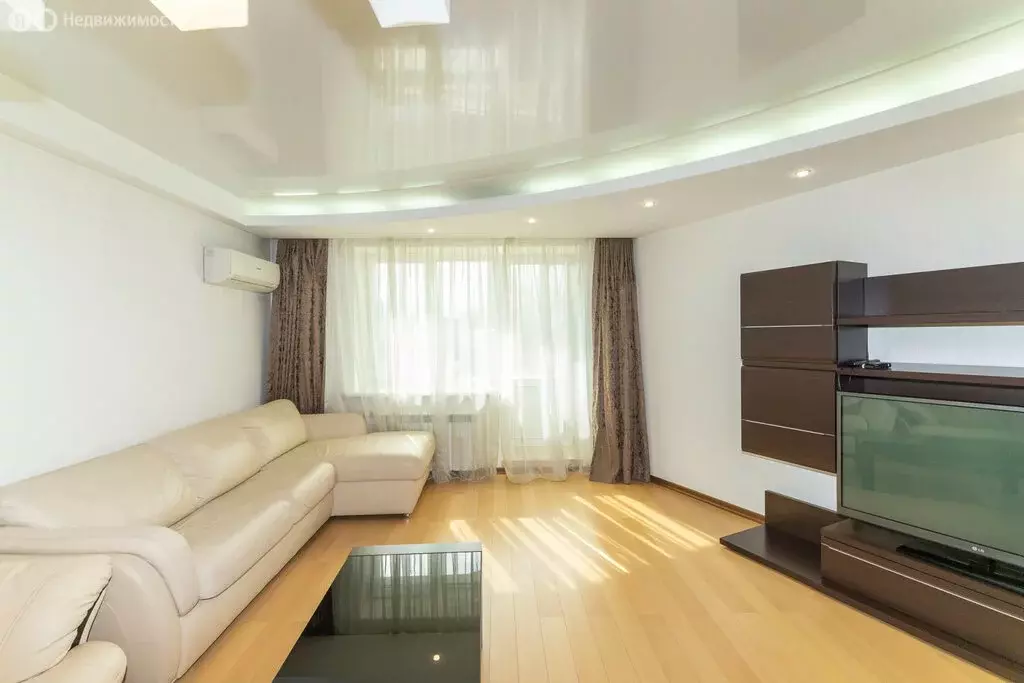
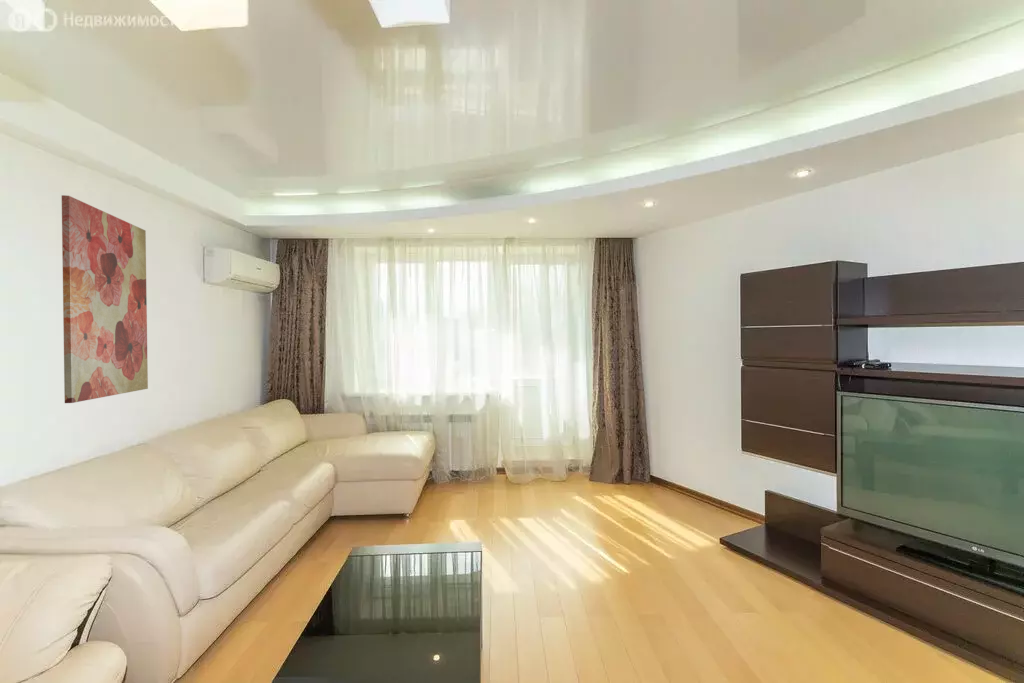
+ wall art [61,194,149,404]
